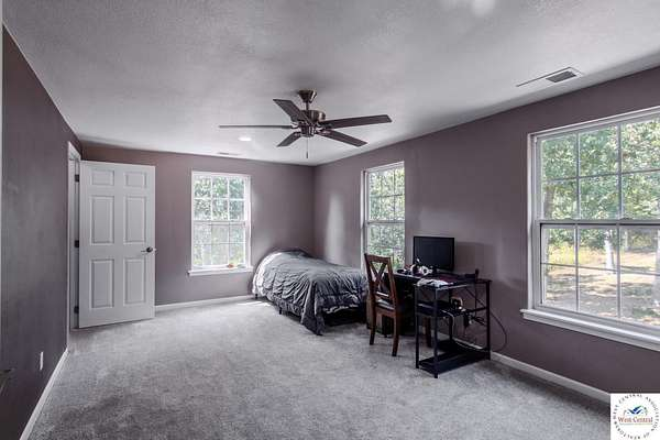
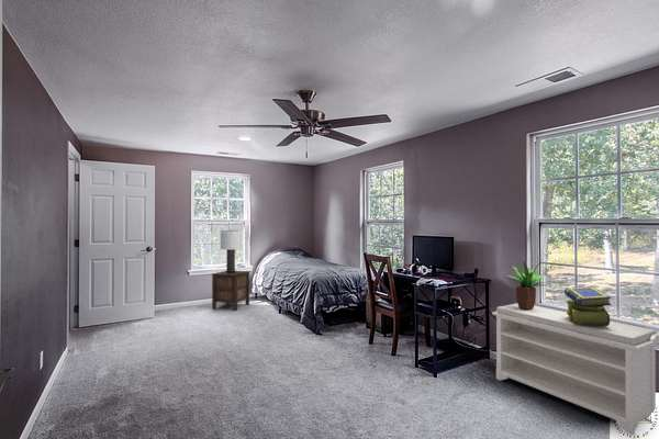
+ bench [491,303,659,436]
+ stack of books [563,285,613,326]
+ potted plant [506,260,555,311]
+ lamp [220,229,243,273]
+ nightstand [210,270,250,312]
